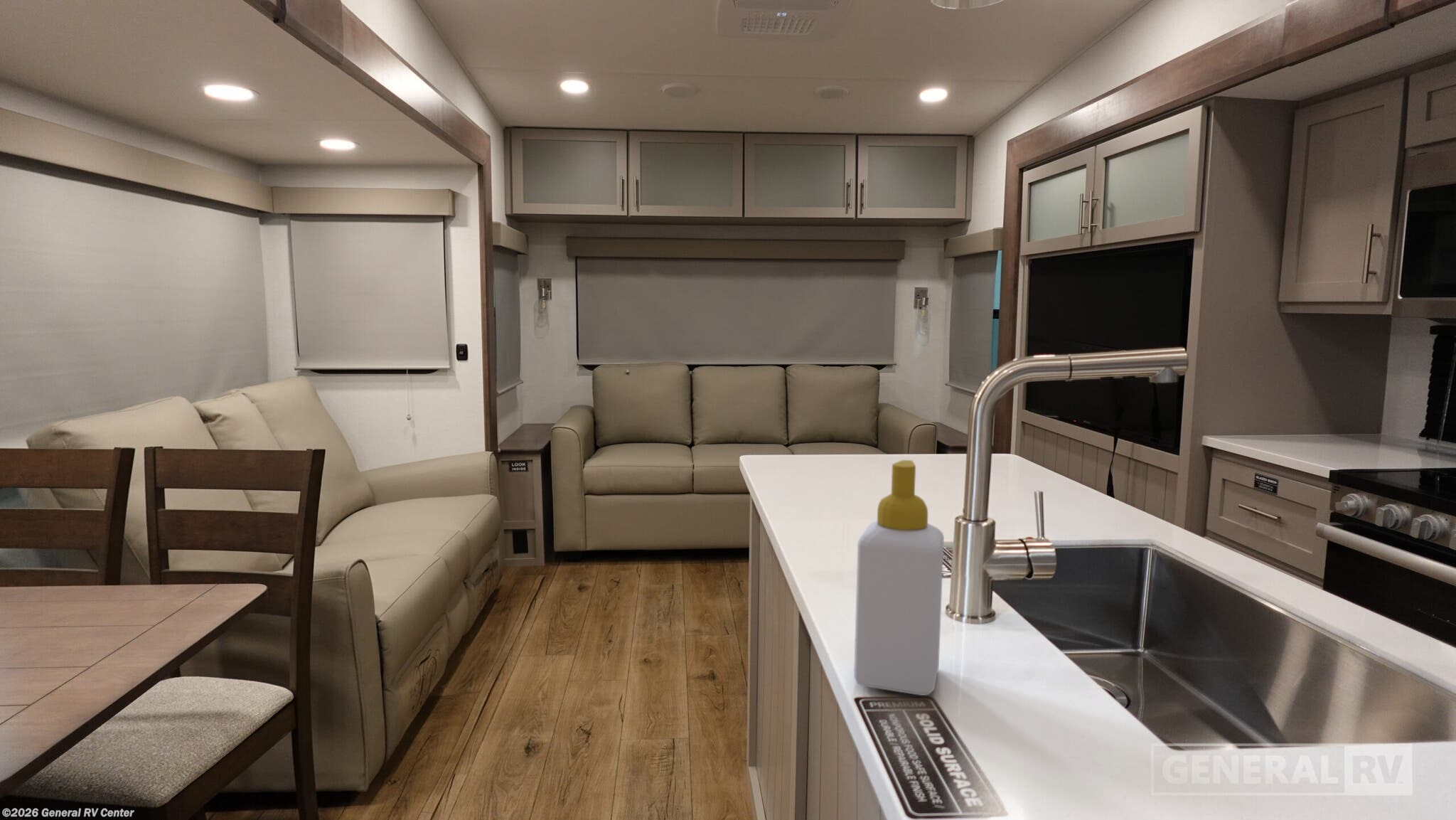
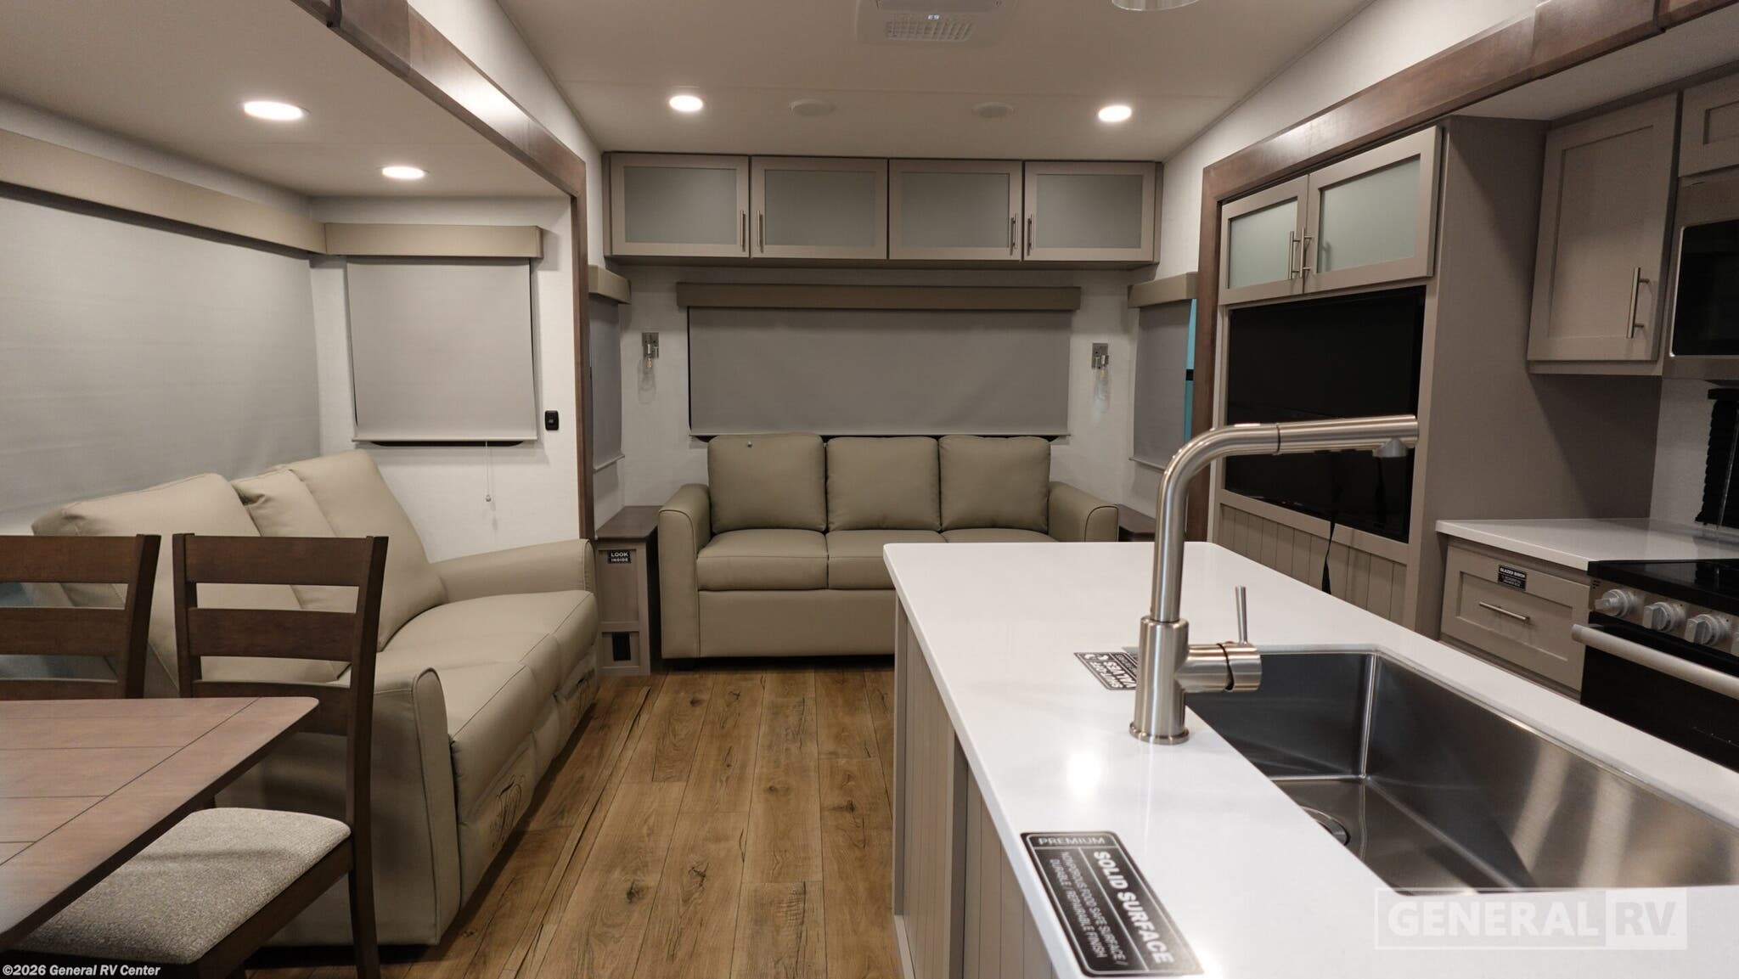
- soap bottle [853,459,945,696]
